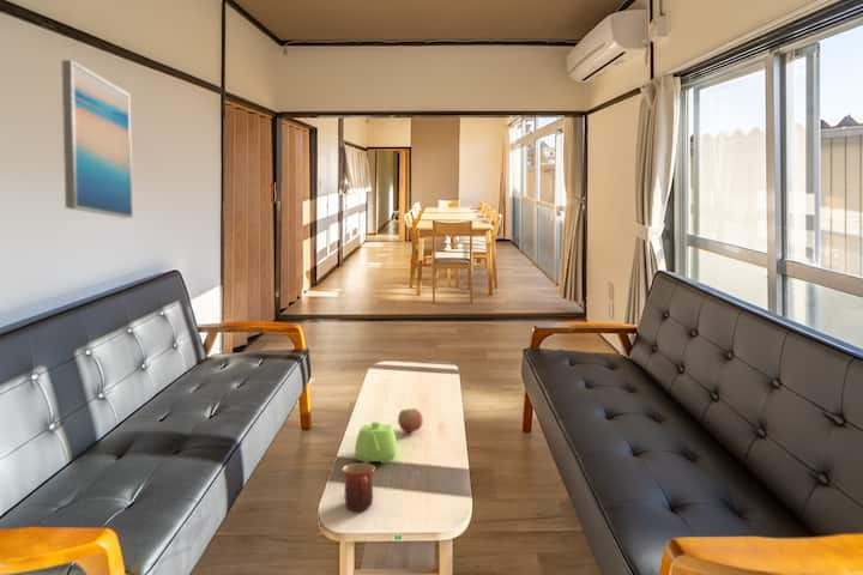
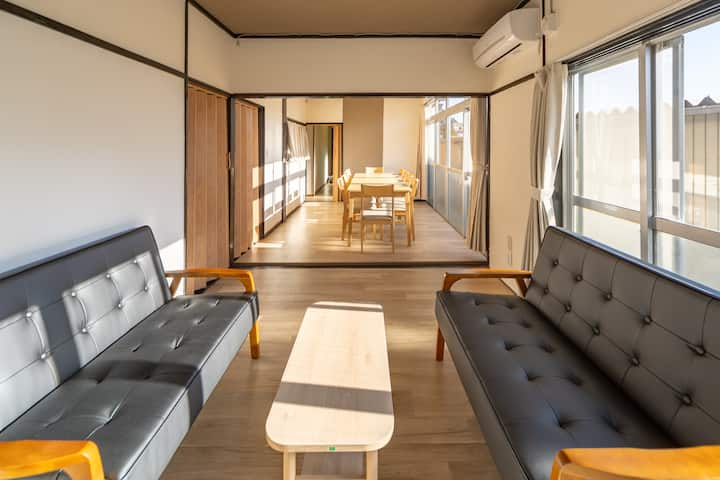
- wall art [61,59,134,219]
- fruit [397,407,424,434]
- mug [340,462,376,512]
- teapot [354,420,398,465]
